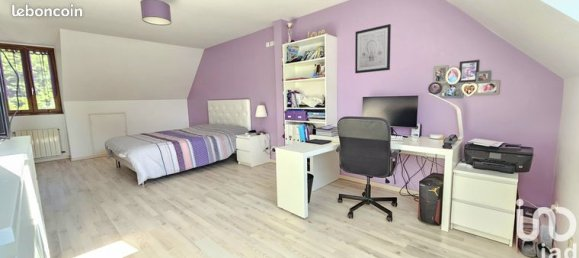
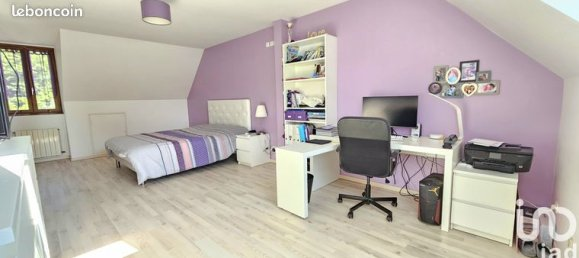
- wall art [354,23,392,74]
